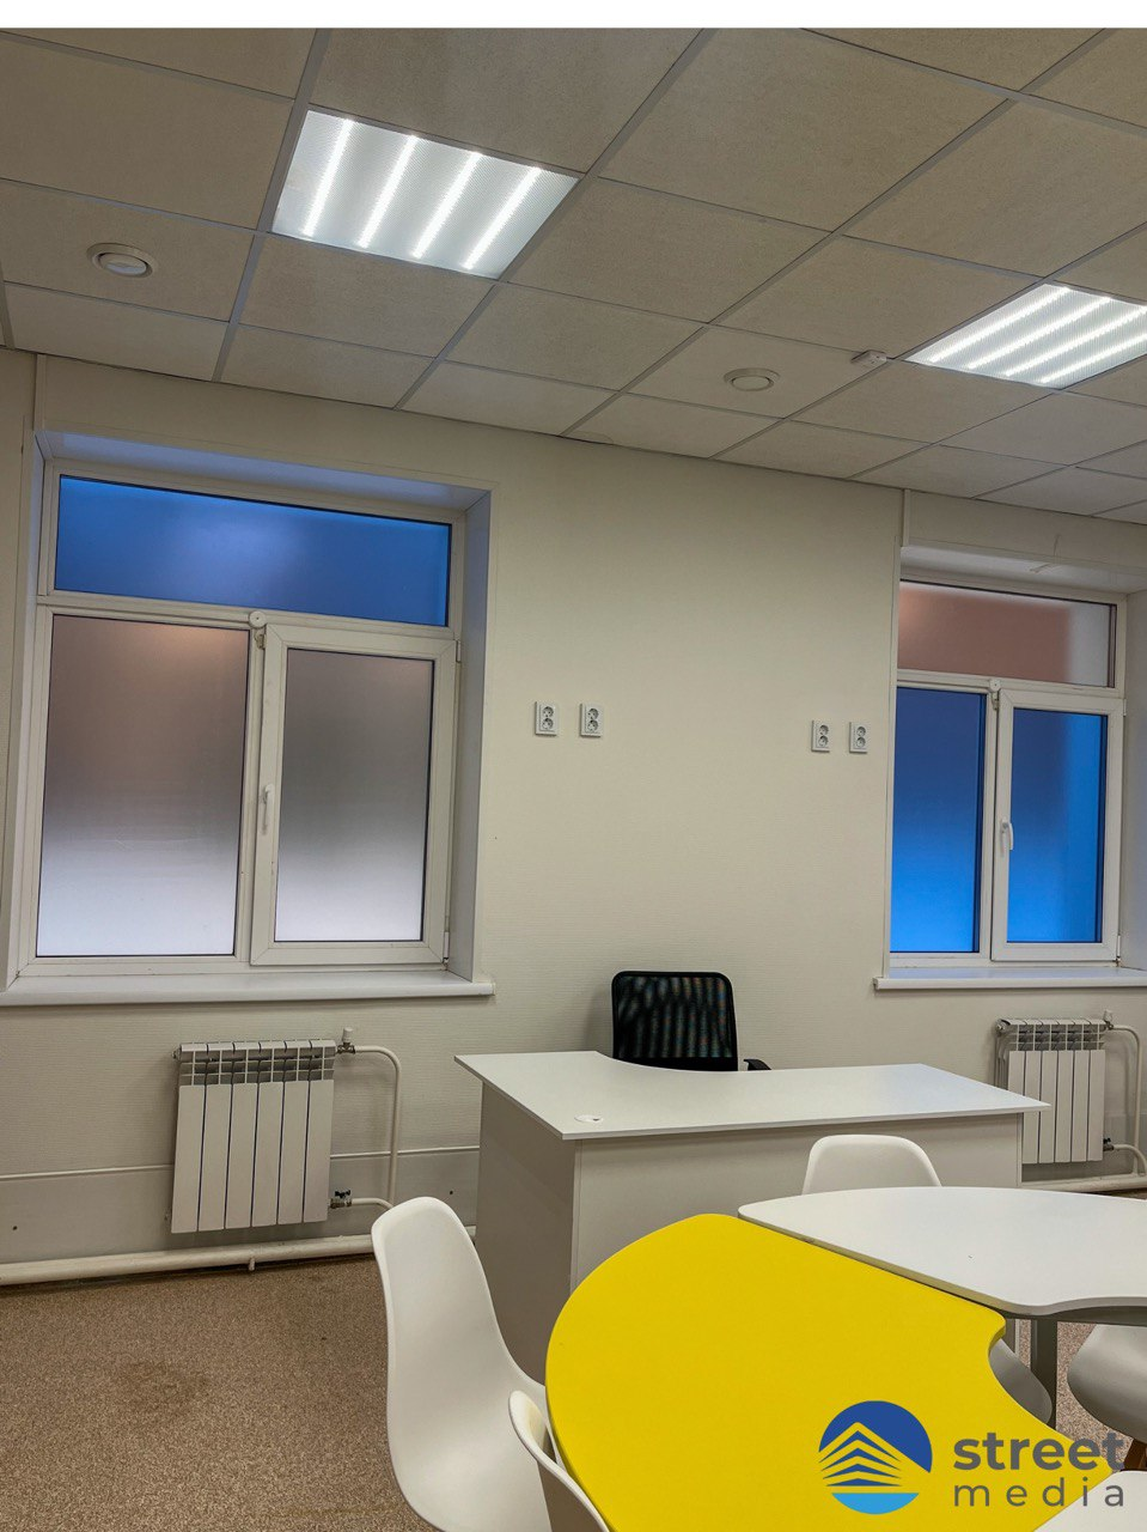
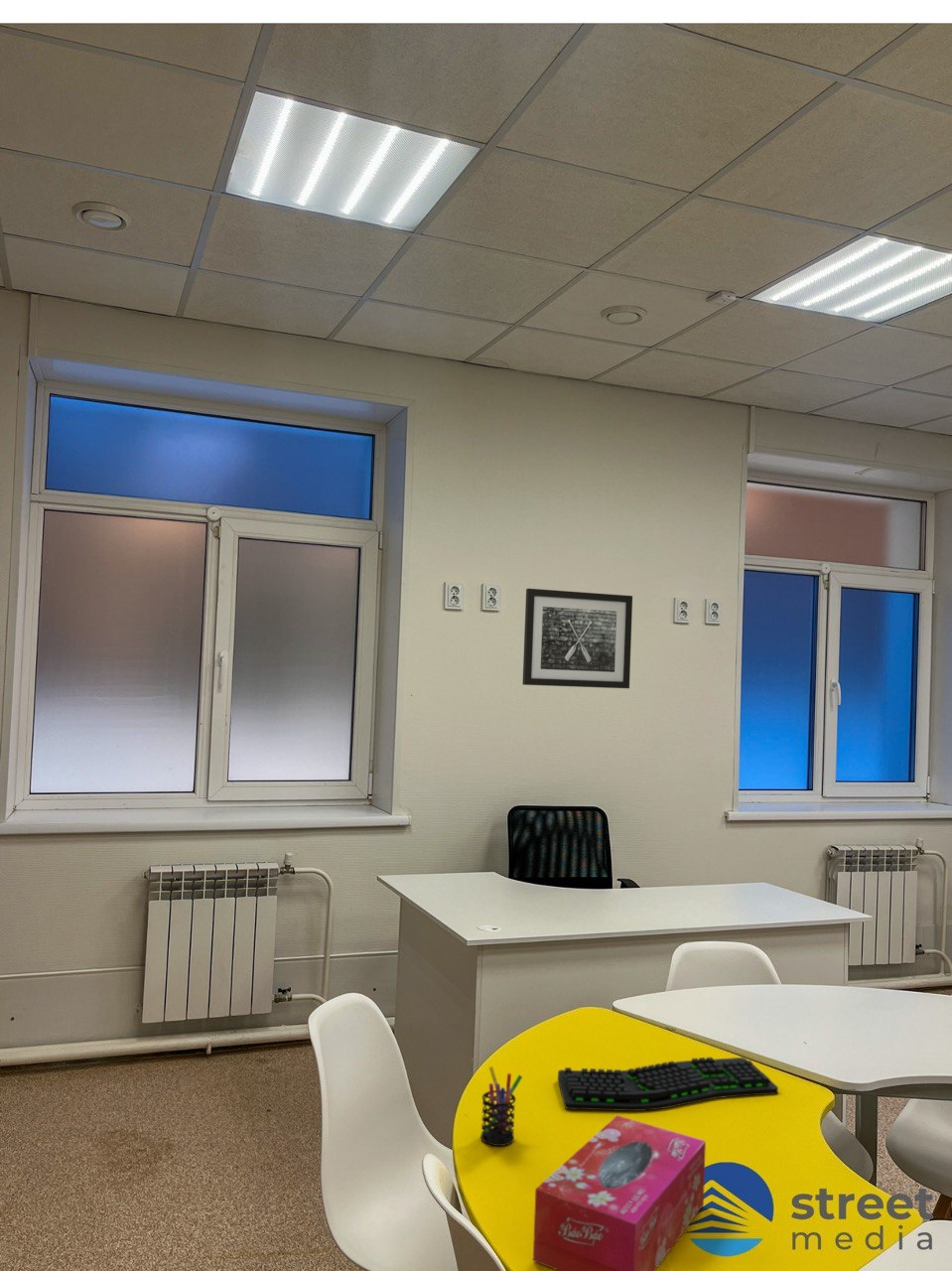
+ tissue box [532,1114,707,1271]
+ wall art [521,588,633,689]
+ pen holder [479,1065,523,1147]
+ keyboard [557,1056,779,1112]
